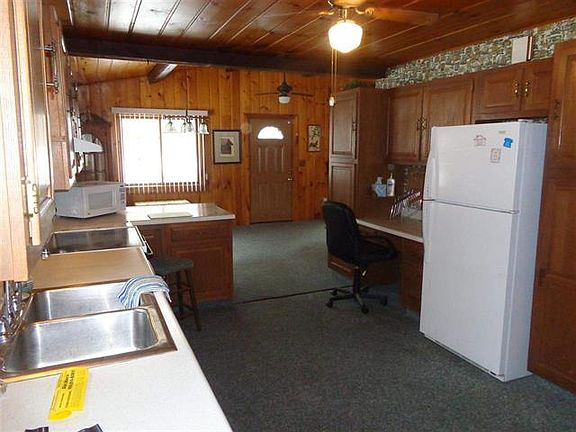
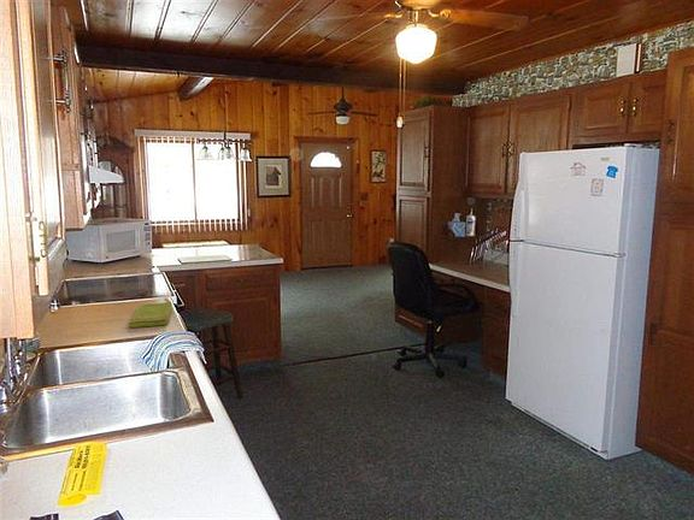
+ dish towel [128,300,174,329]
